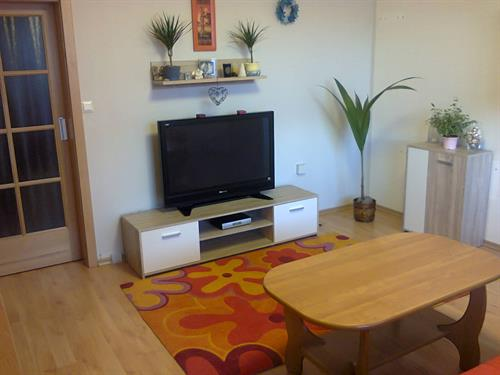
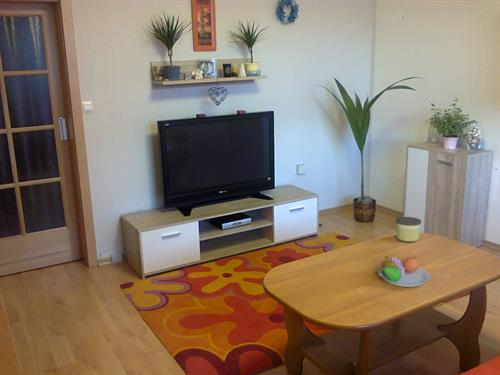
+ candle [395,216,422,243]
+ fruit bowl [377,255,432,288]
